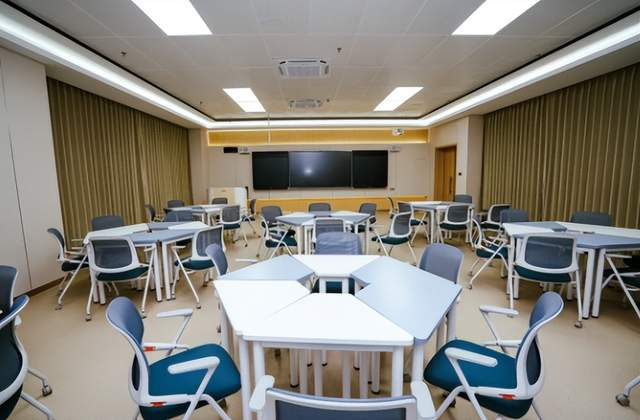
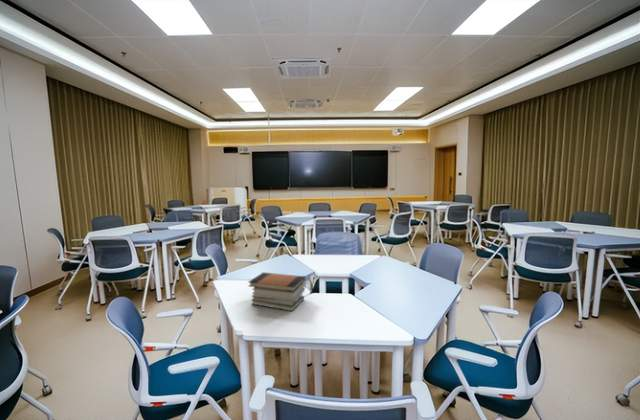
+ book stack [247,271,306,312]
